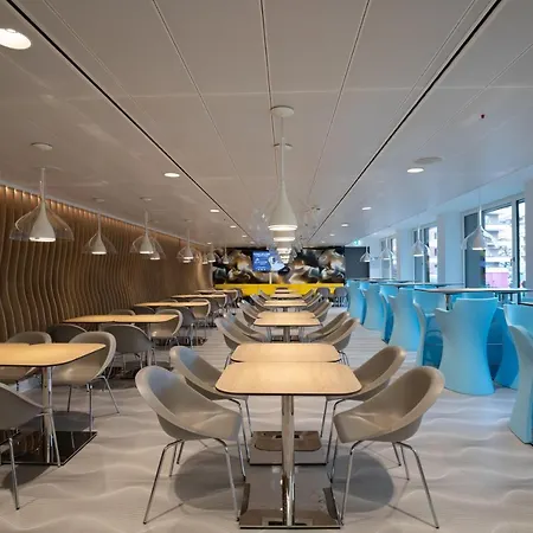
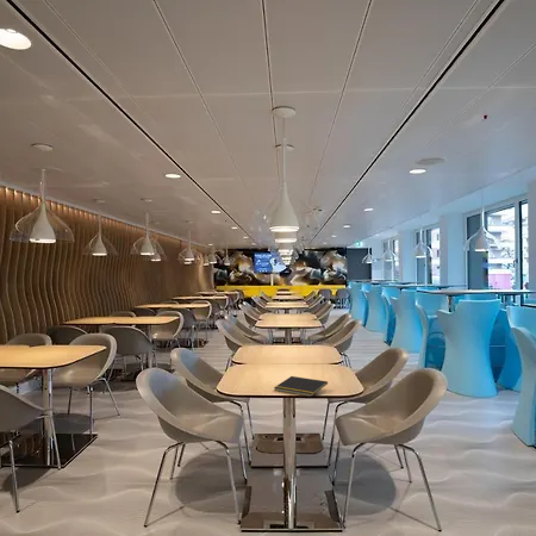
+ notepad [273,375,329,398]
